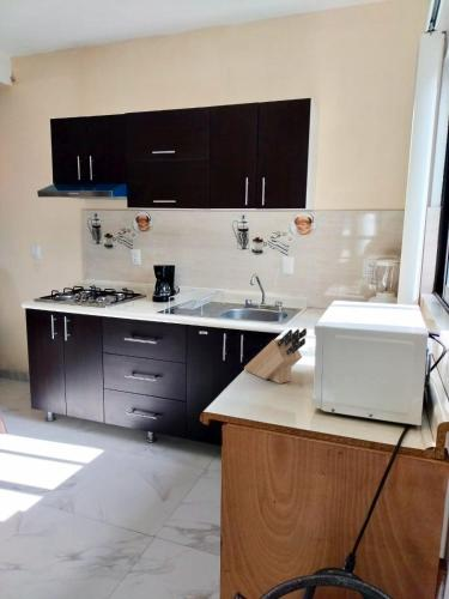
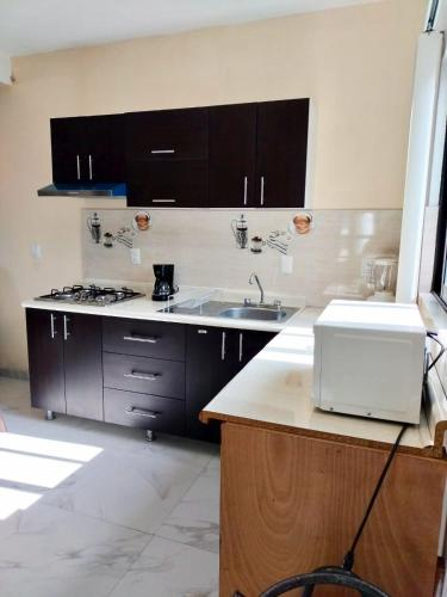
- knife block [243,327,308,385]
